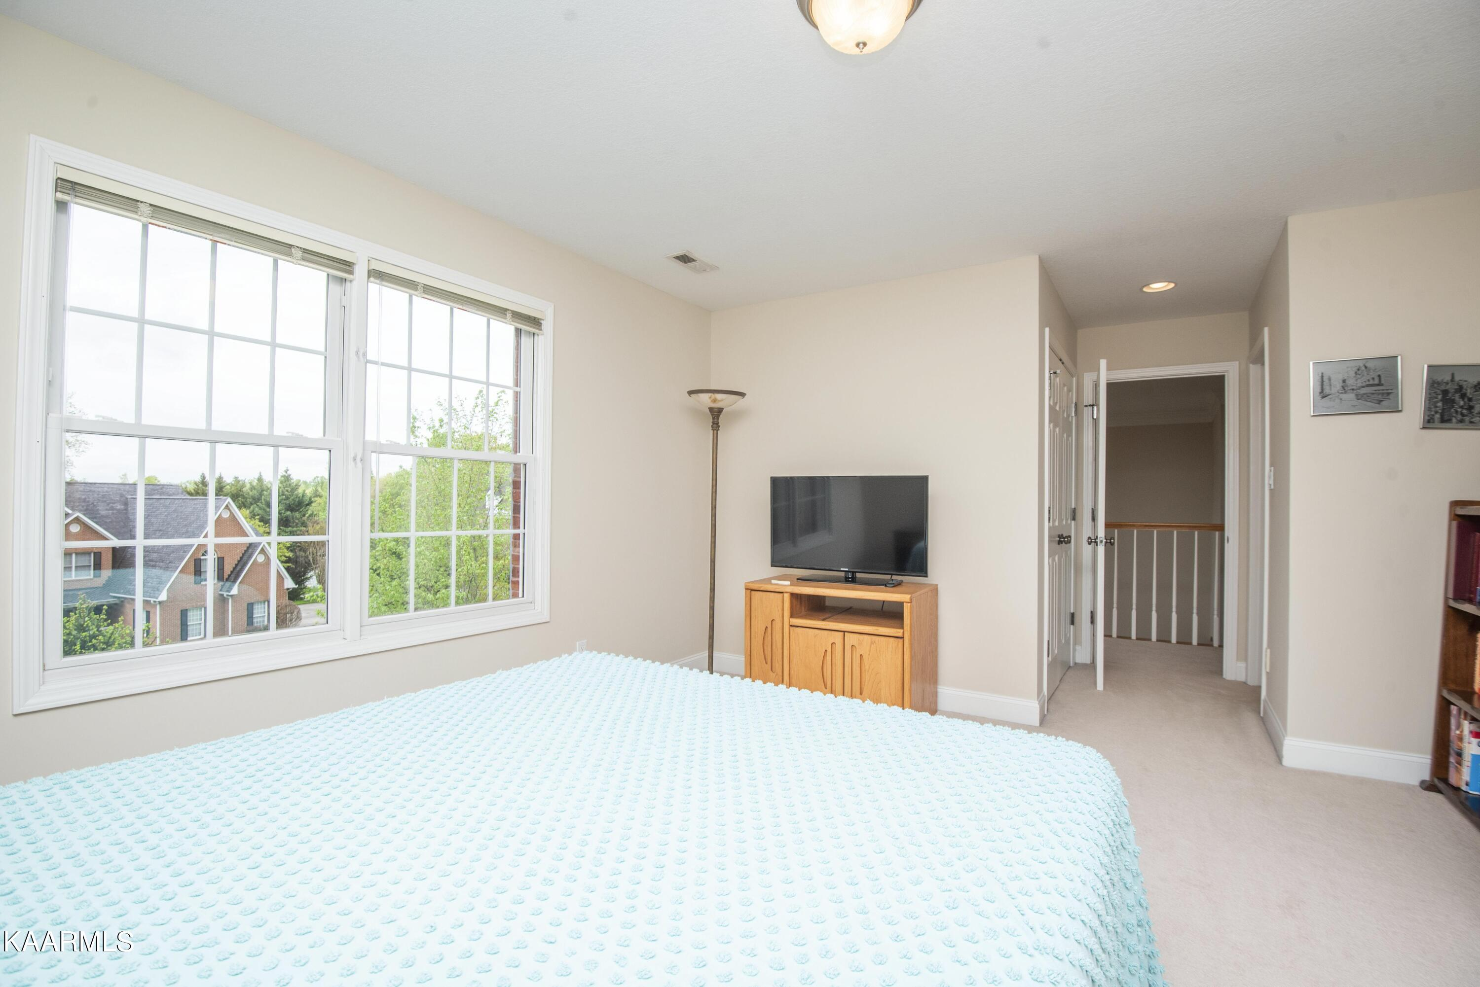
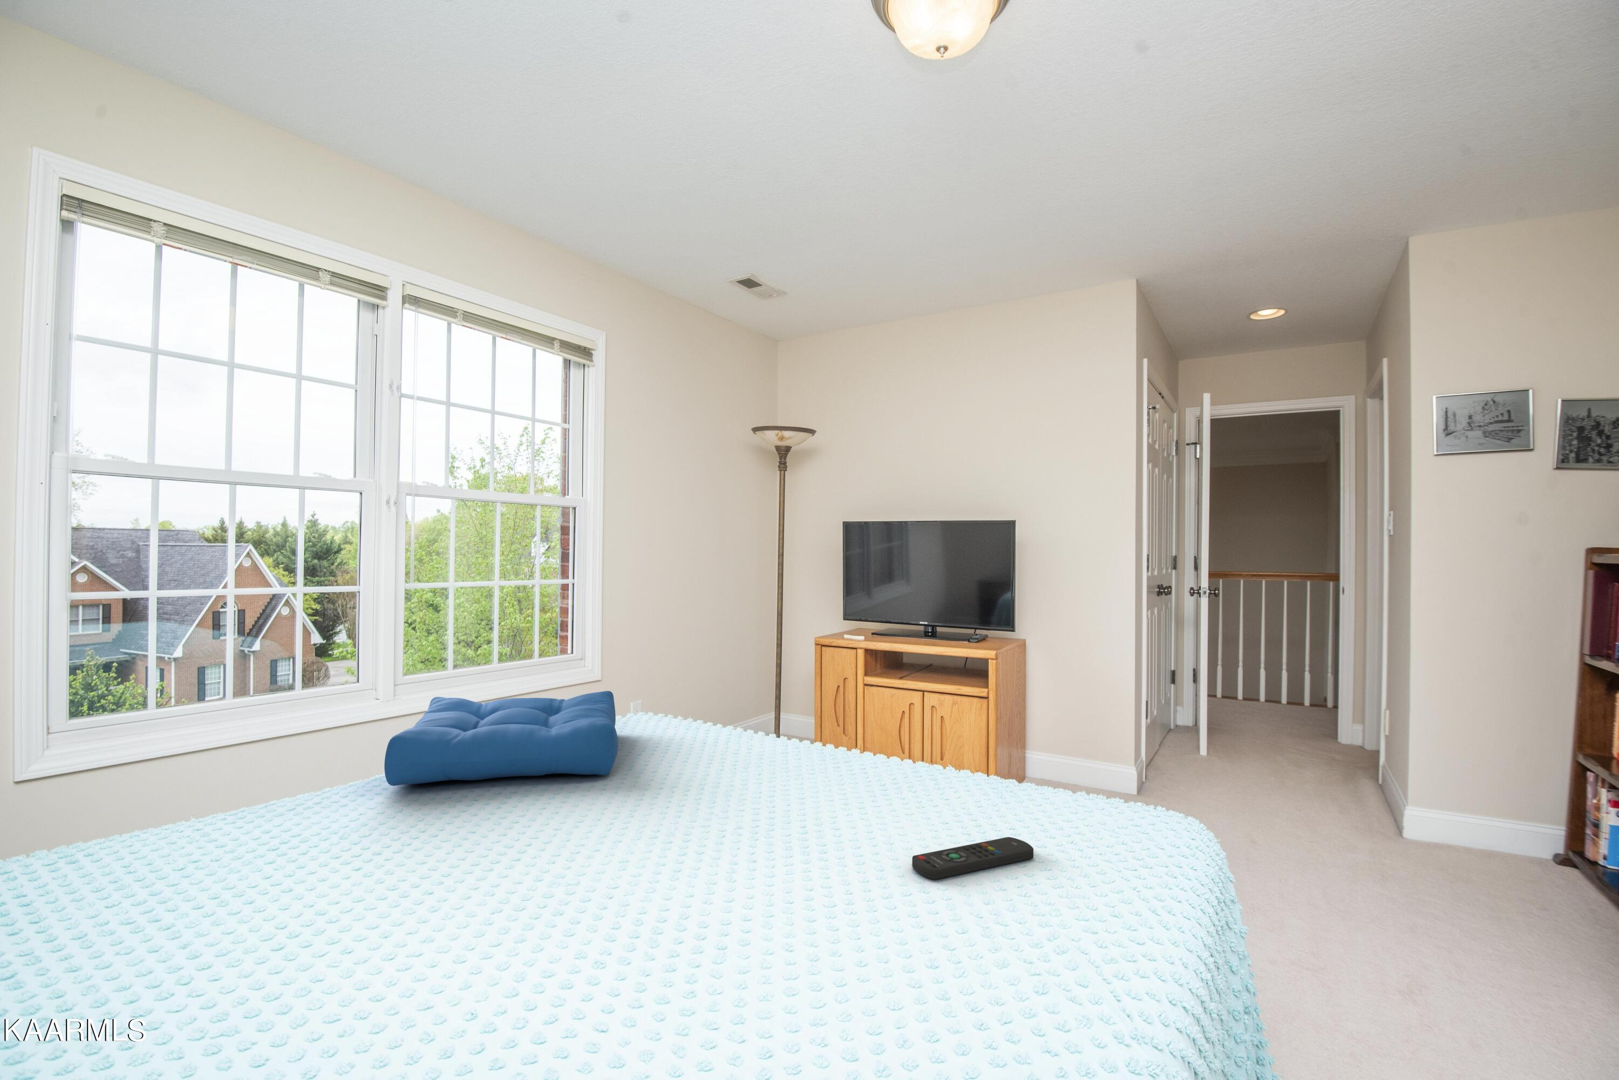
+ remote control [911,837,1034,880]
+ seat cushion [383,691,618,787]
